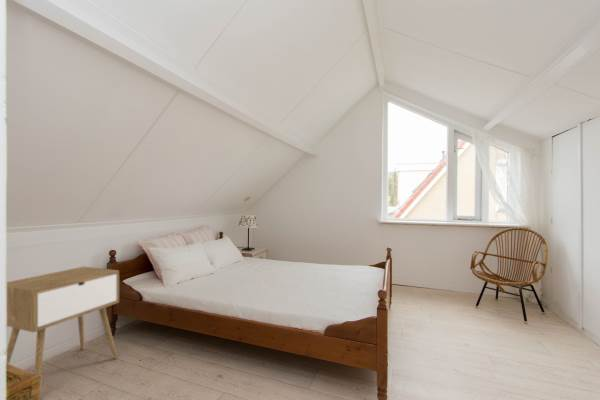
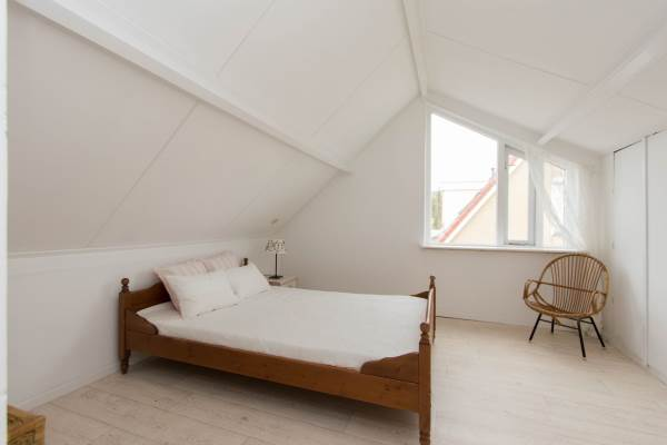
- nightstand [6,266,120,375]
